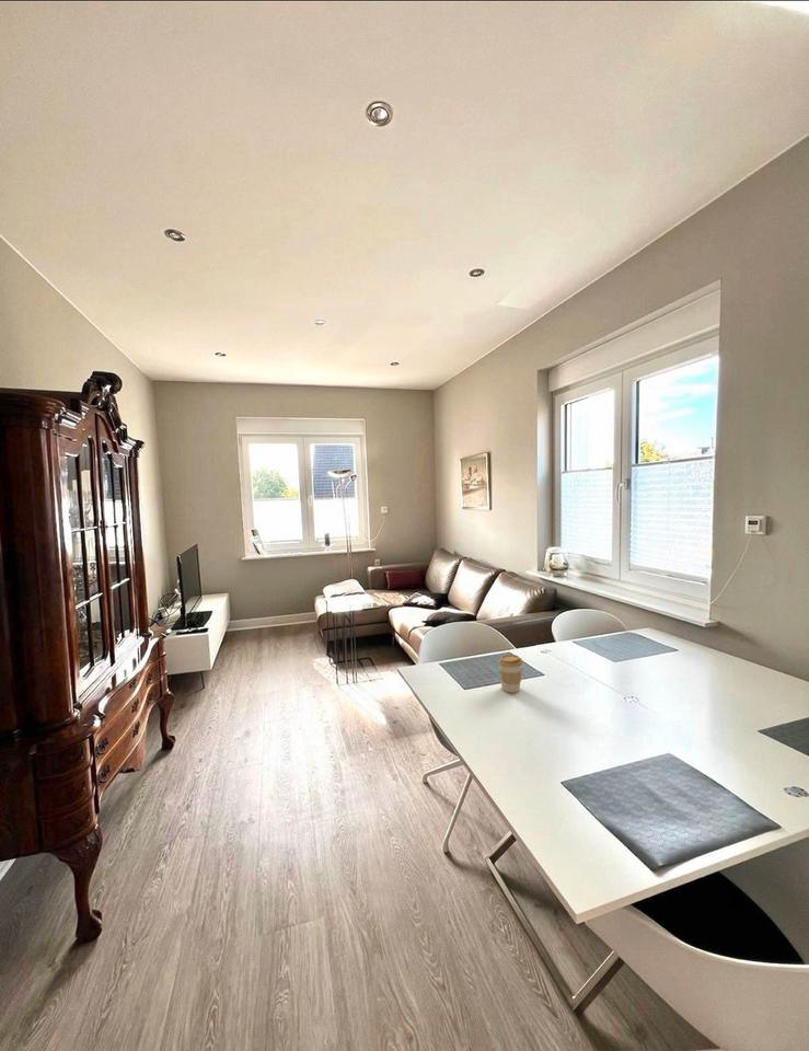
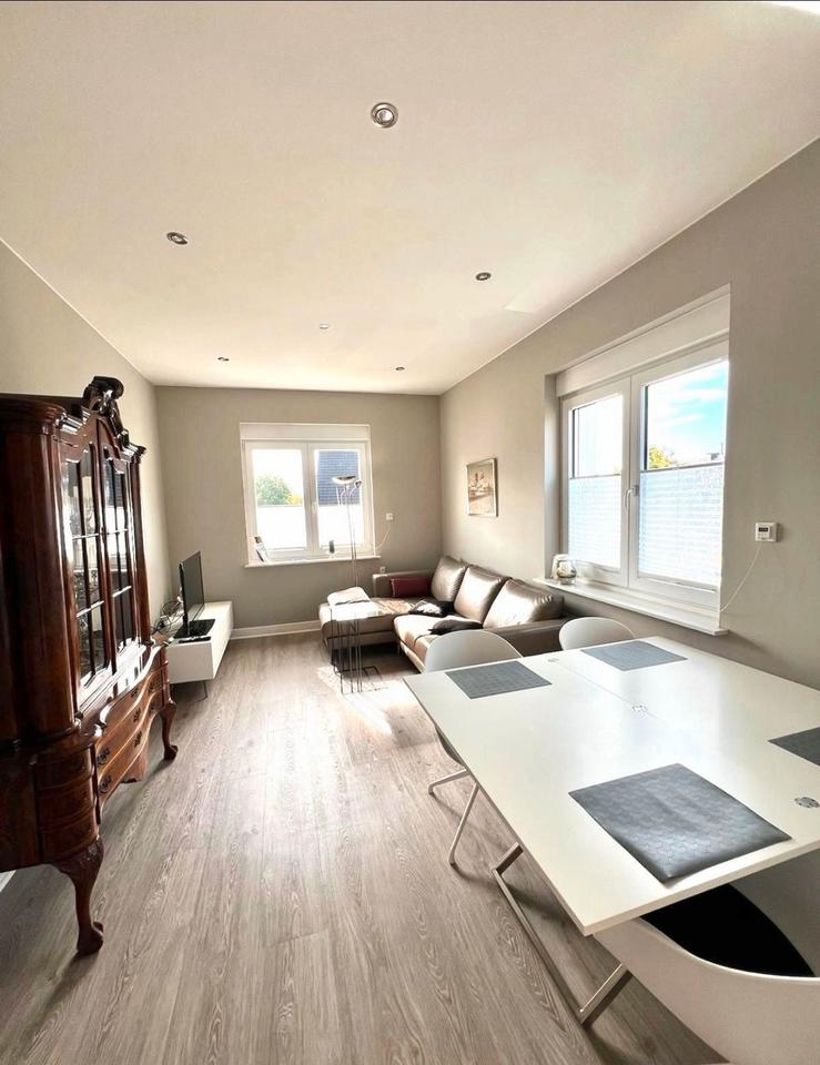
- coffee cup [497,654,523,694]
